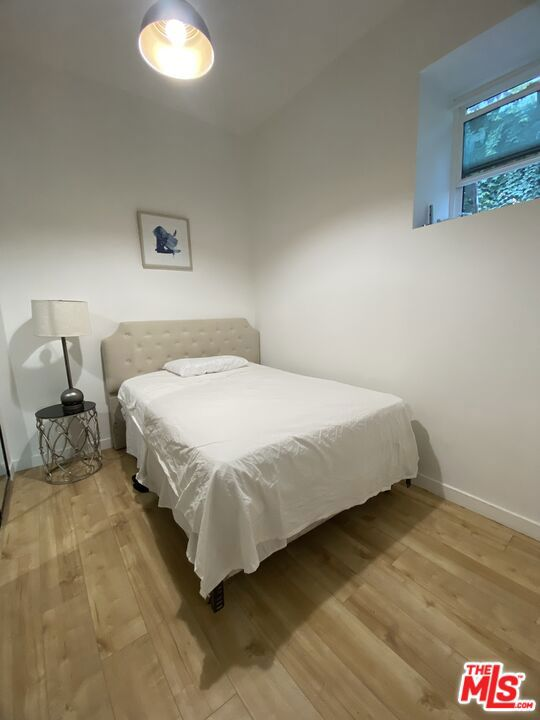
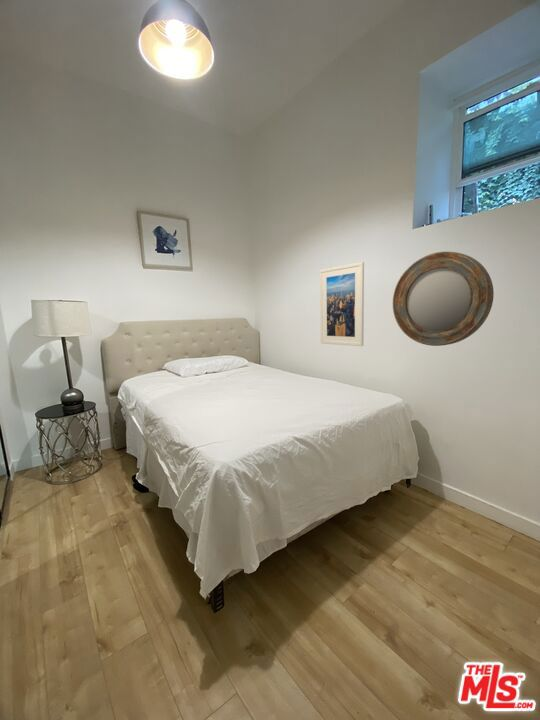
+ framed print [319,261,365,347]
+ home mirror [392,251,495,347]
